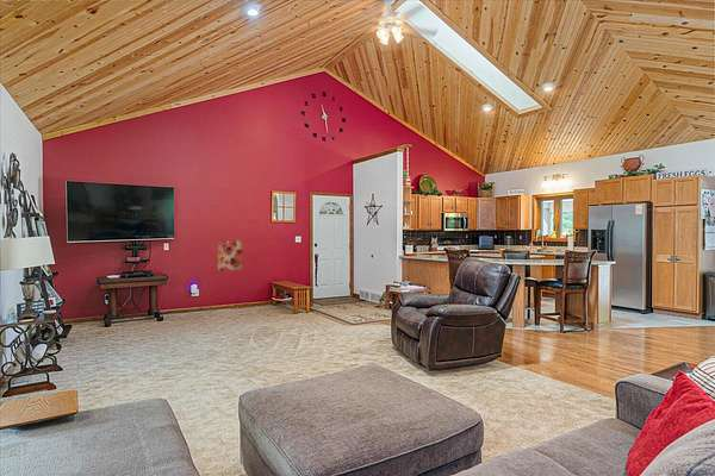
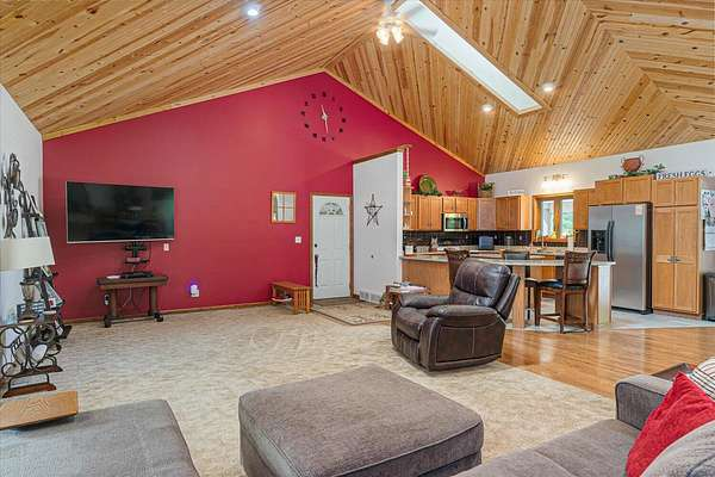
- wall art [216,239,243,271]
